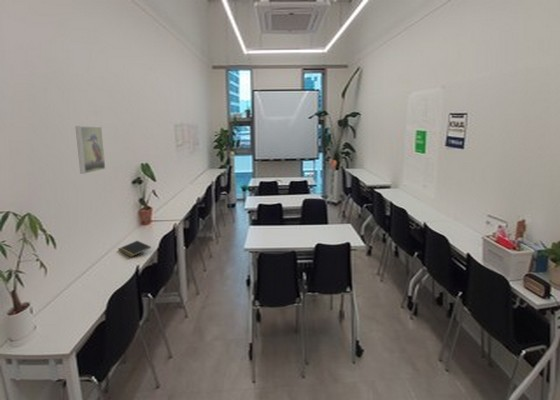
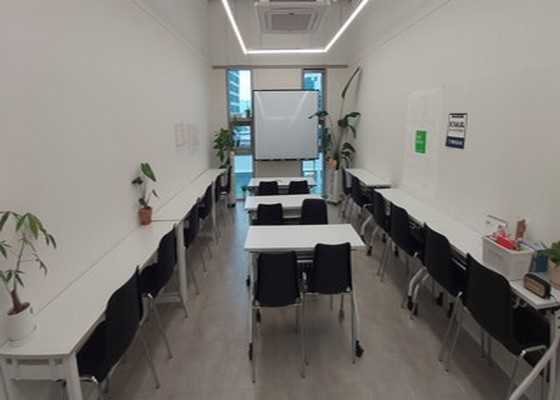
- notepad [117,240,152,258]
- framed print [74,125,106,175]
